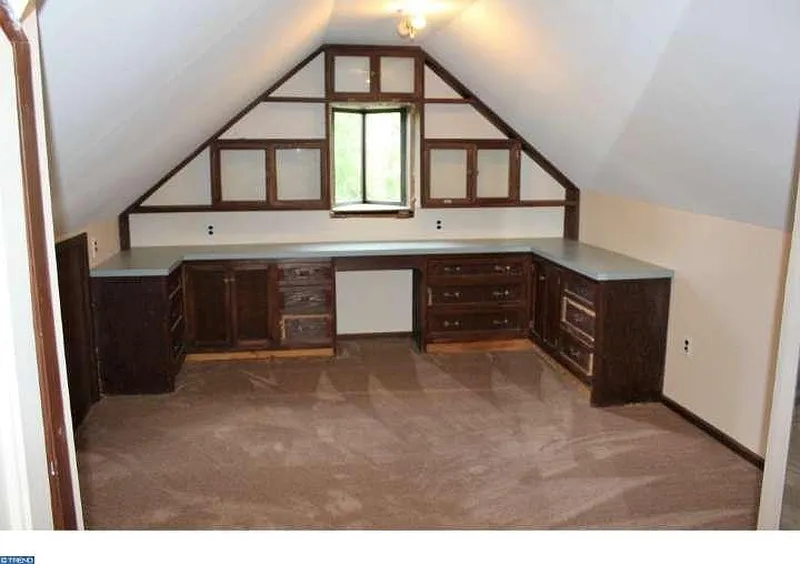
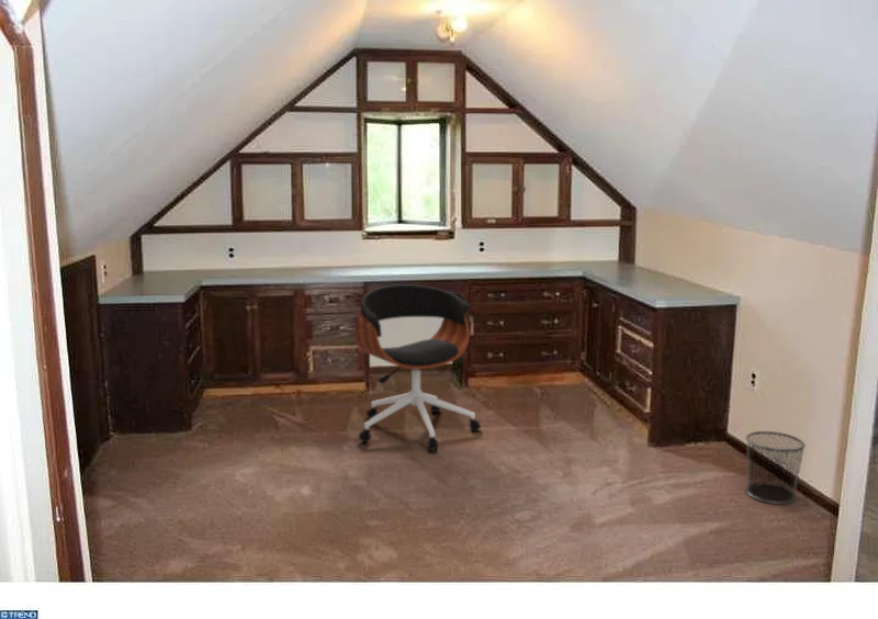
+ office chair [354,283,482,452]
+ waste bin [745,430,807,505]
